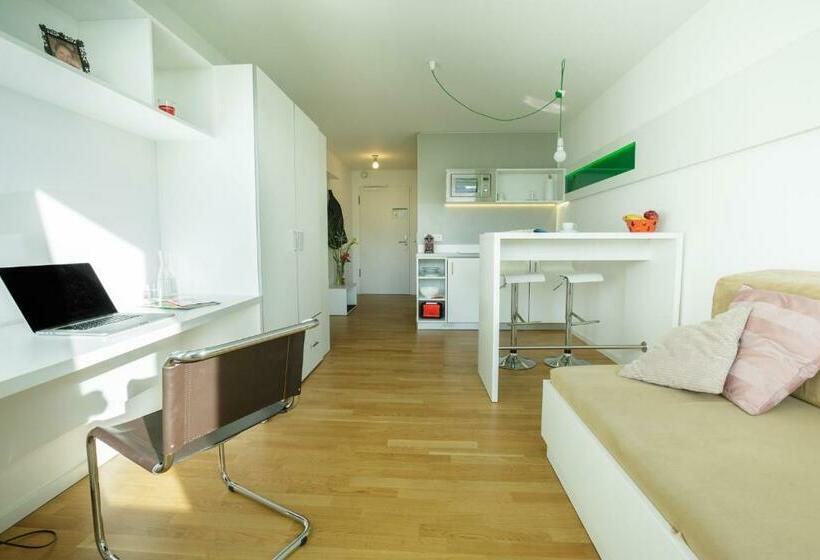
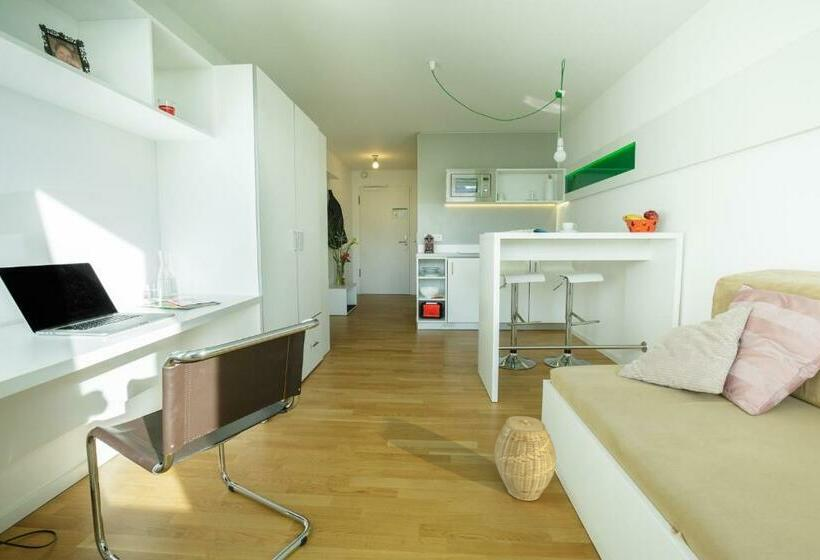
+ woven basket [493,415,557,502]
